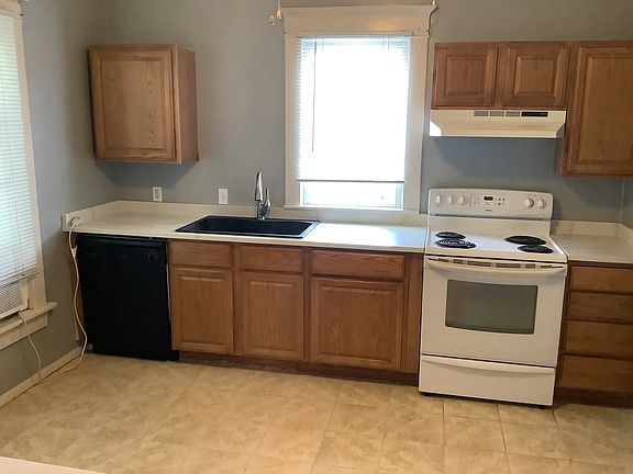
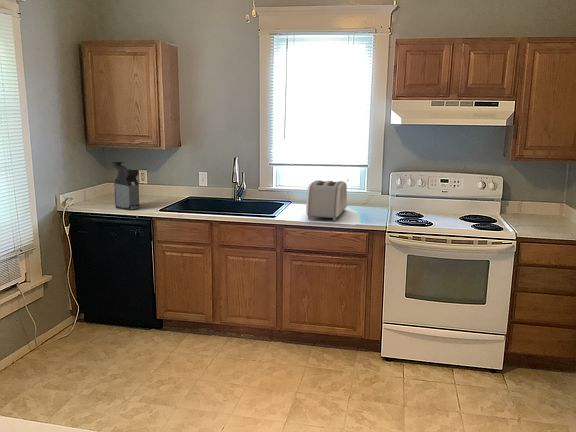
+ coffee maker [111,161,140,211]
+ toaster [305,179,348,222]
